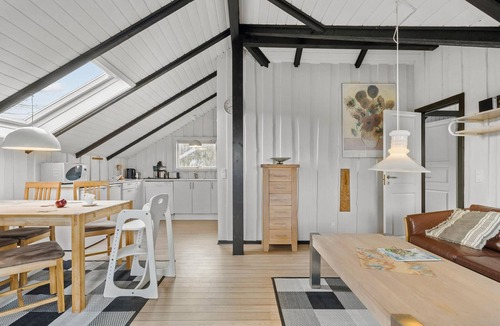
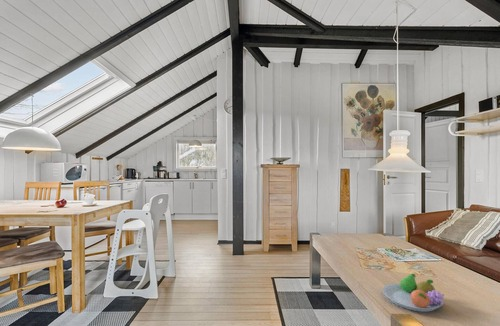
+ fruit bowl [381,273,445,313]
